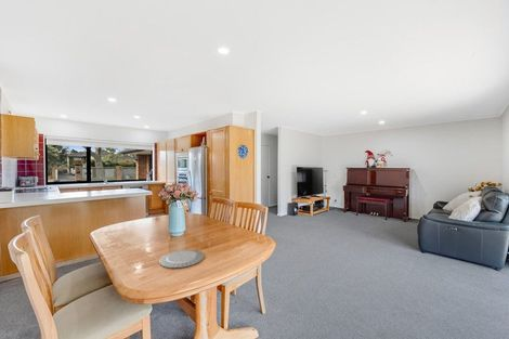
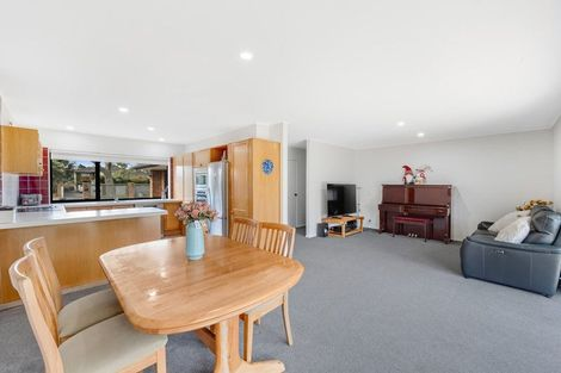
- chinaware [158,248,206,269]
